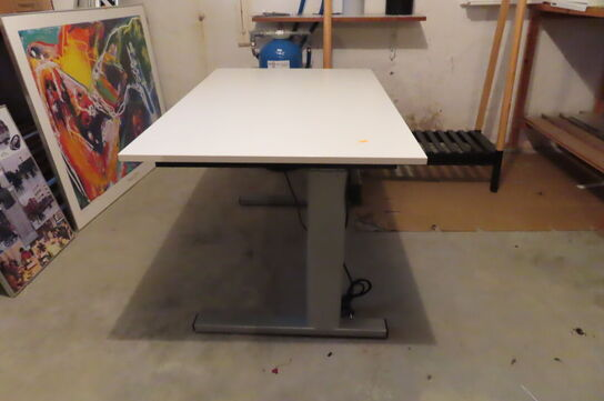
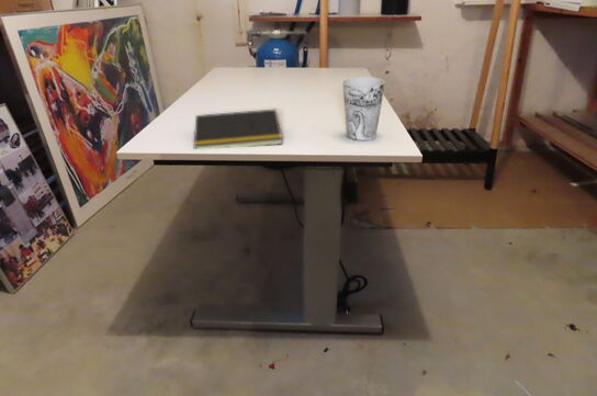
+ notepad [193,108,284,150]
+ cup [341,76,386,142]
